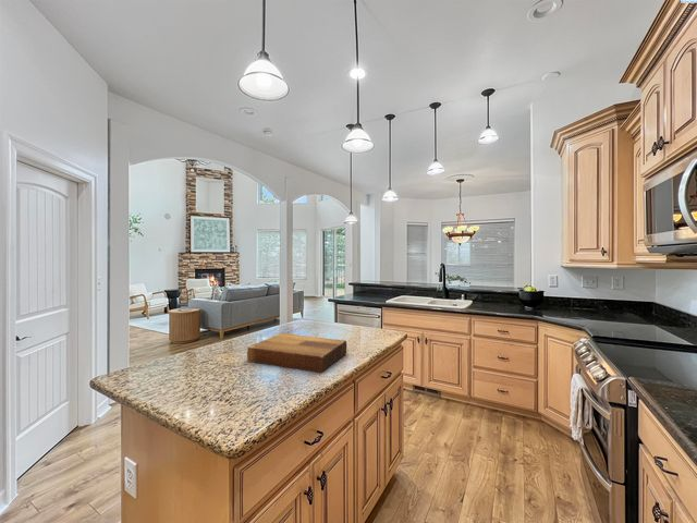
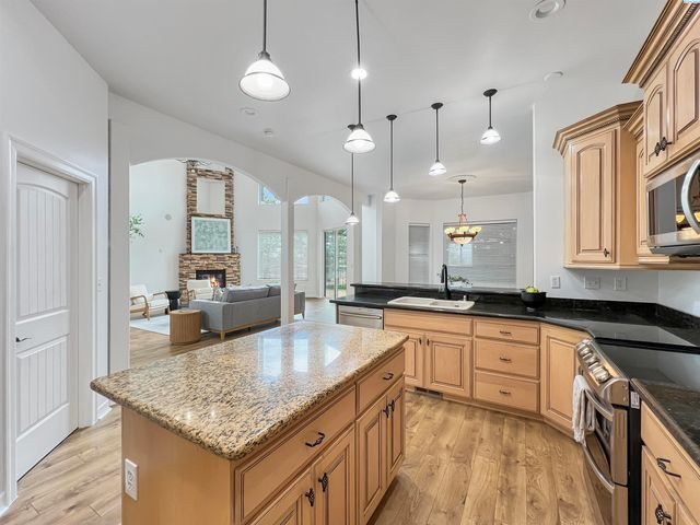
- cutting board [246,332,347,374]
